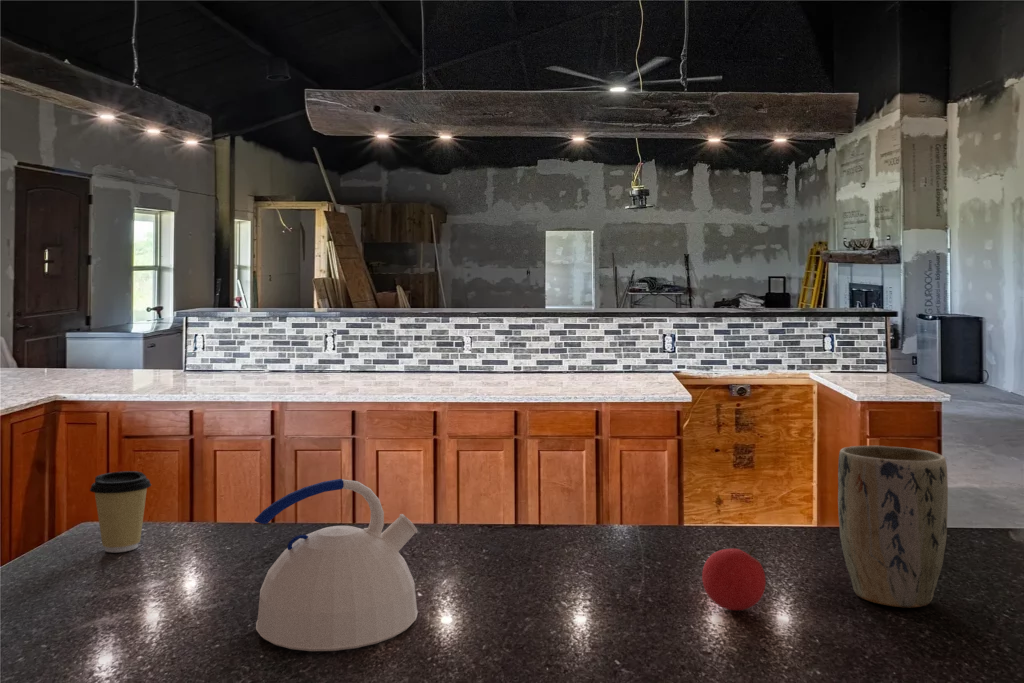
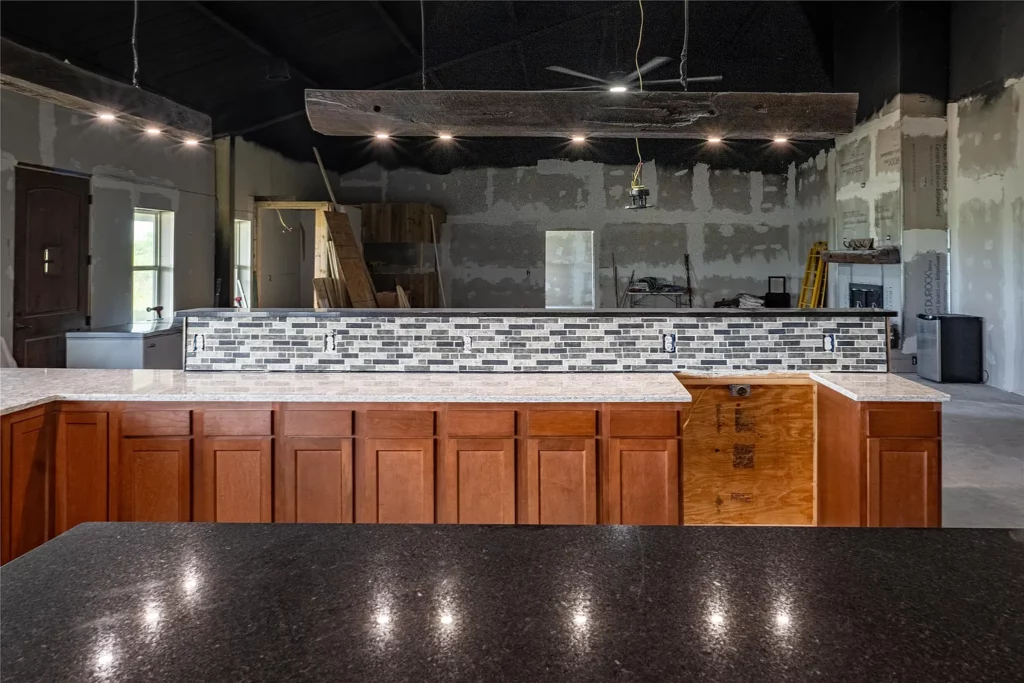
- fruit [701,545,767,611]
- coffee cup [89,470,152,553]
- kettle [254,478,419,652]
- plant pot [837,445,949,608]
